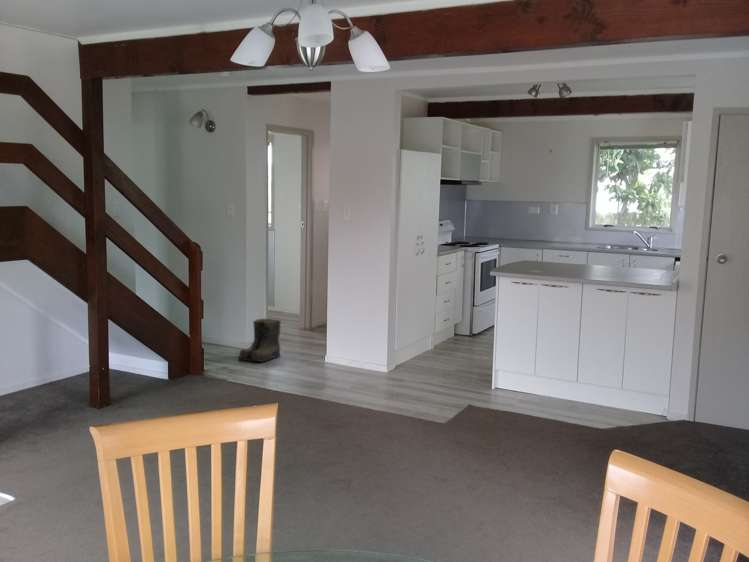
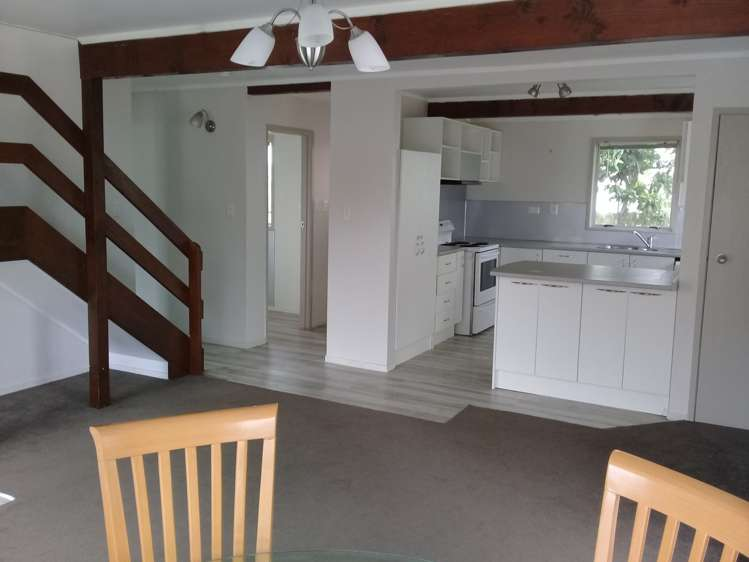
- boots [237,318,282,363]
